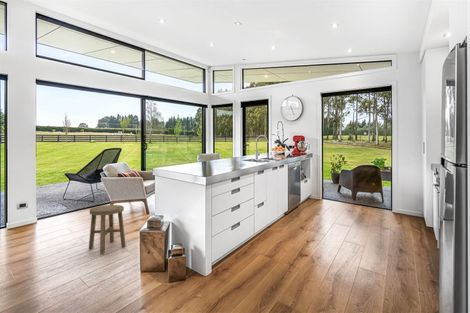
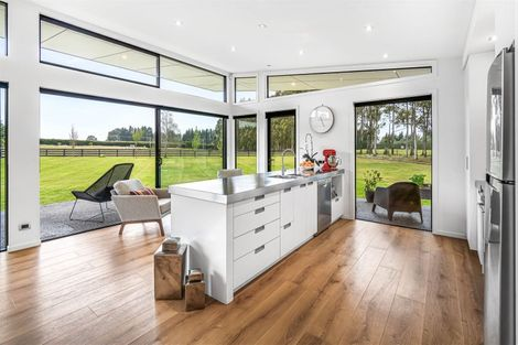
- stool [88,204,127,255]
